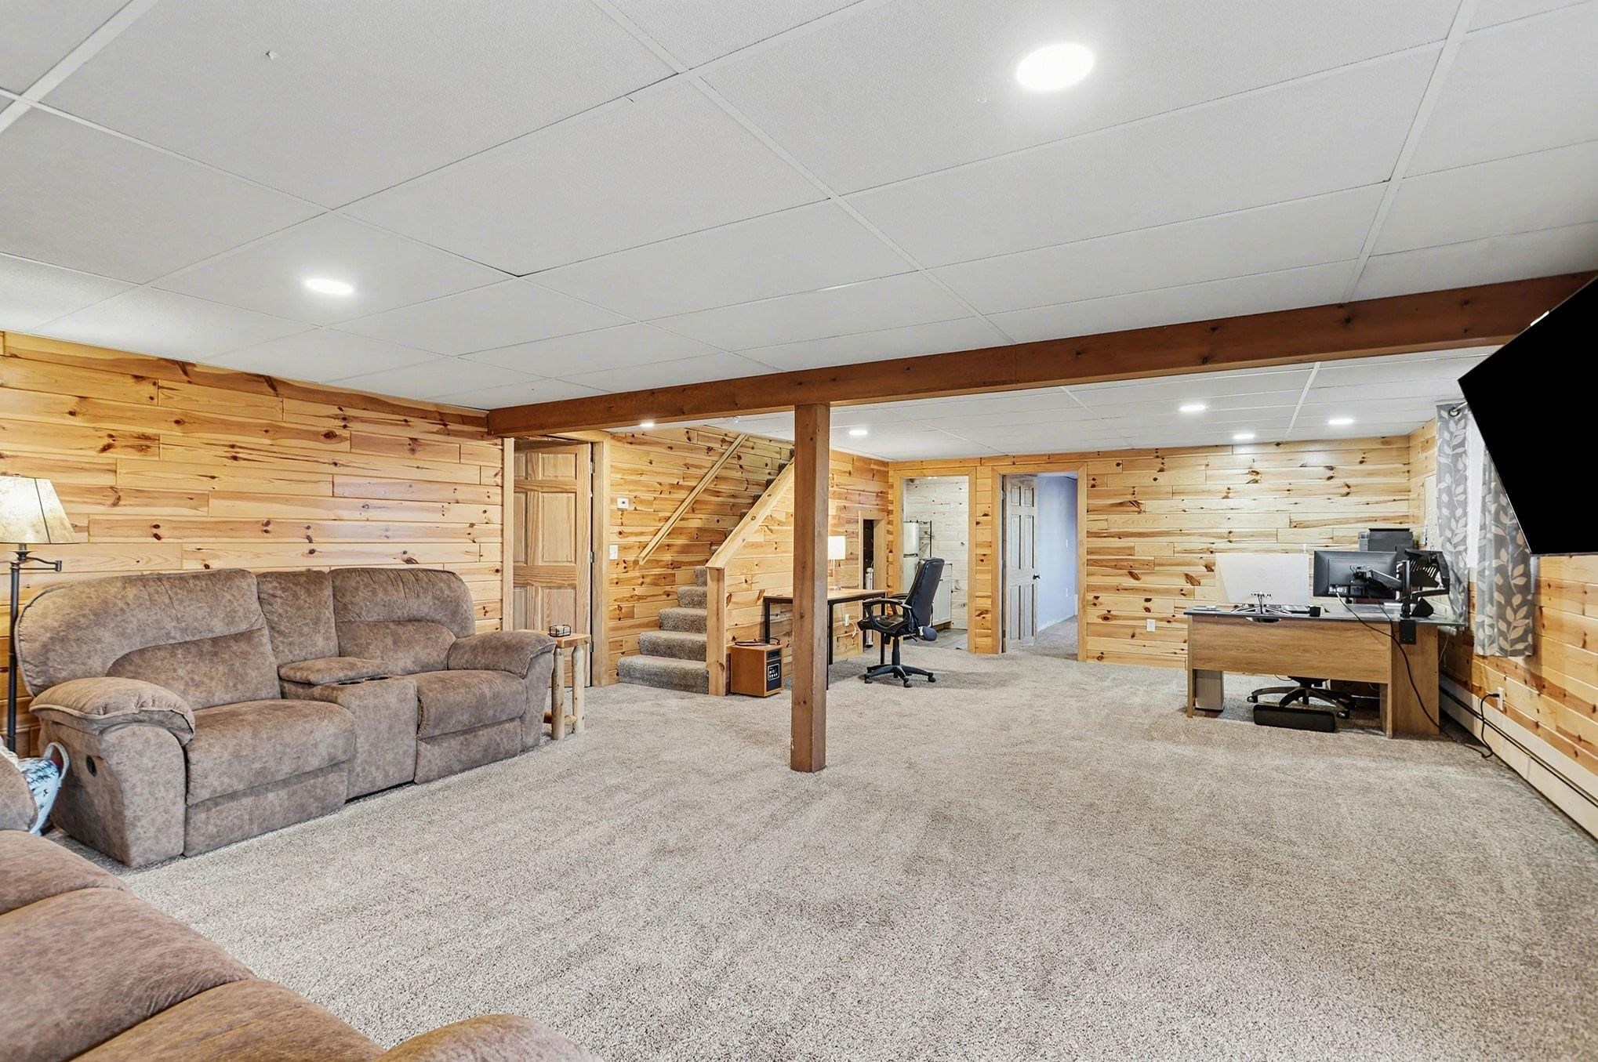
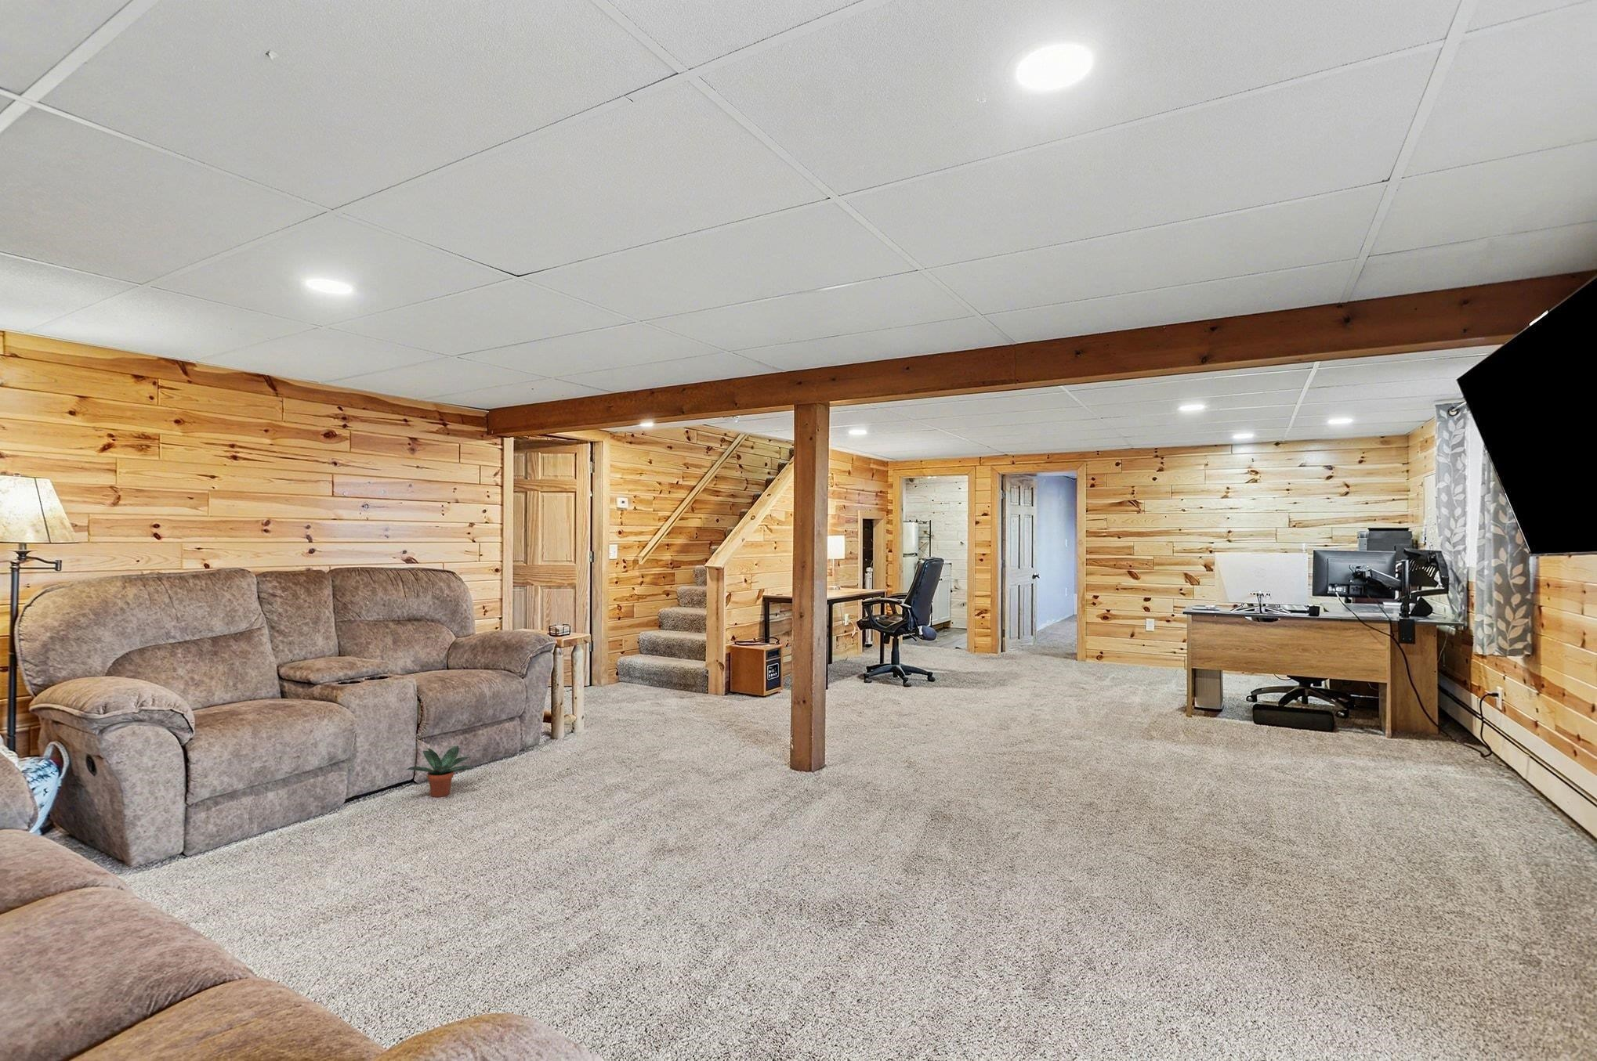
+ potted plant [406,745,474,798]
